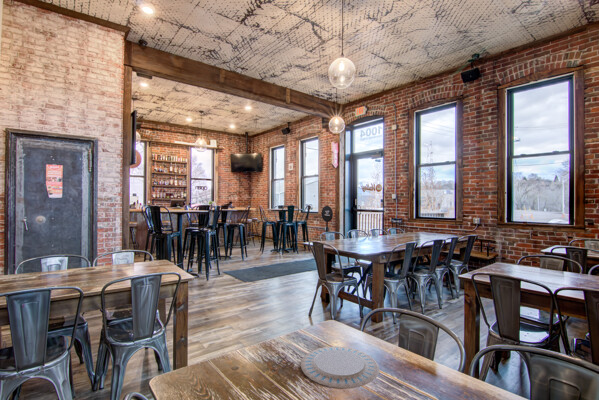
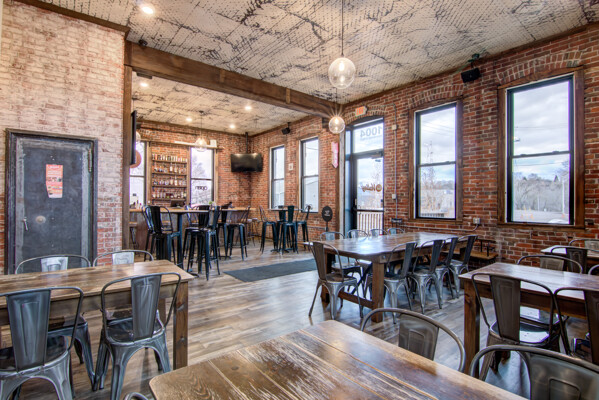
- chinaware [300,345,380,389]
